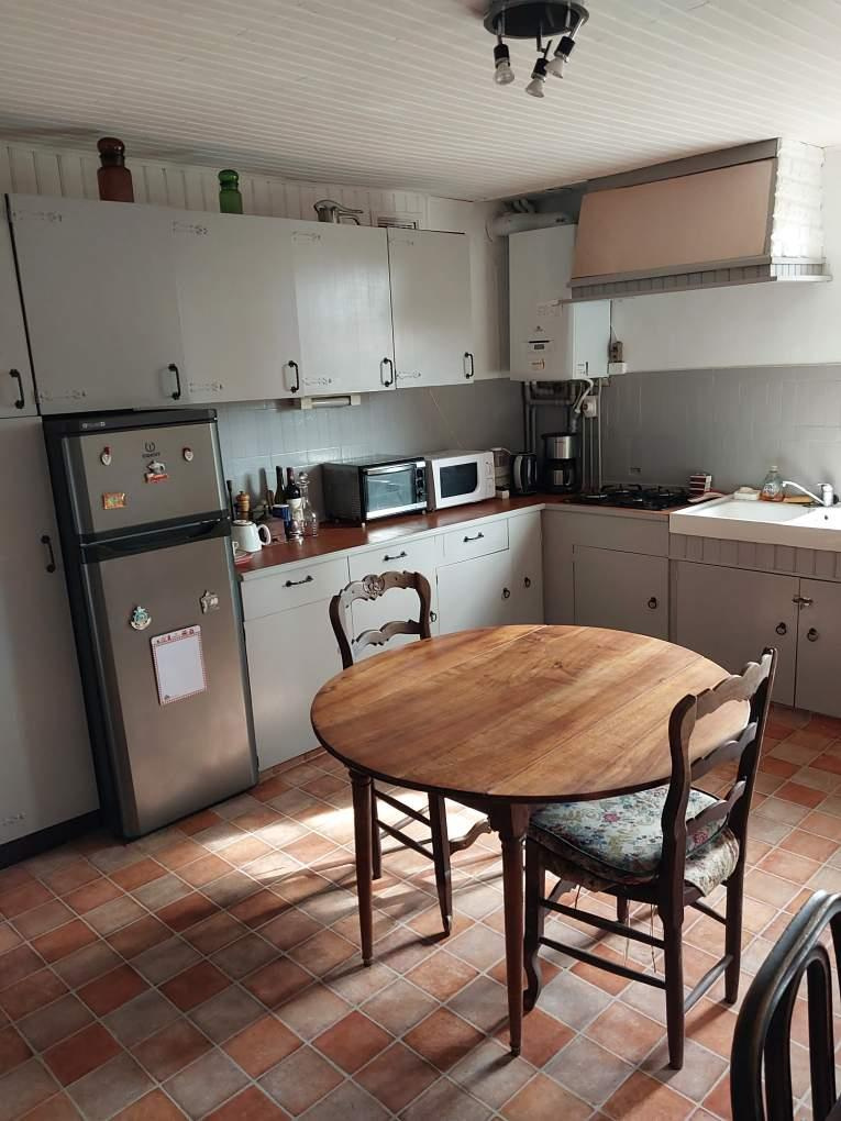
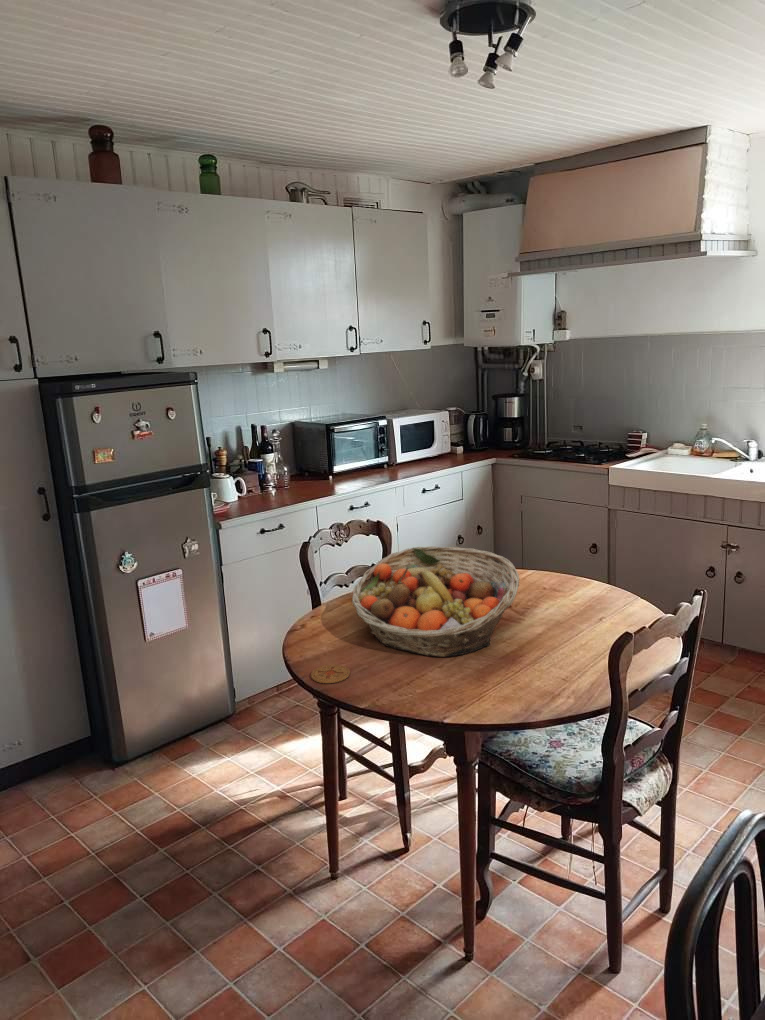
+ coaster [310,664,351,684]
+ fruit basket [350,545,520,658]
